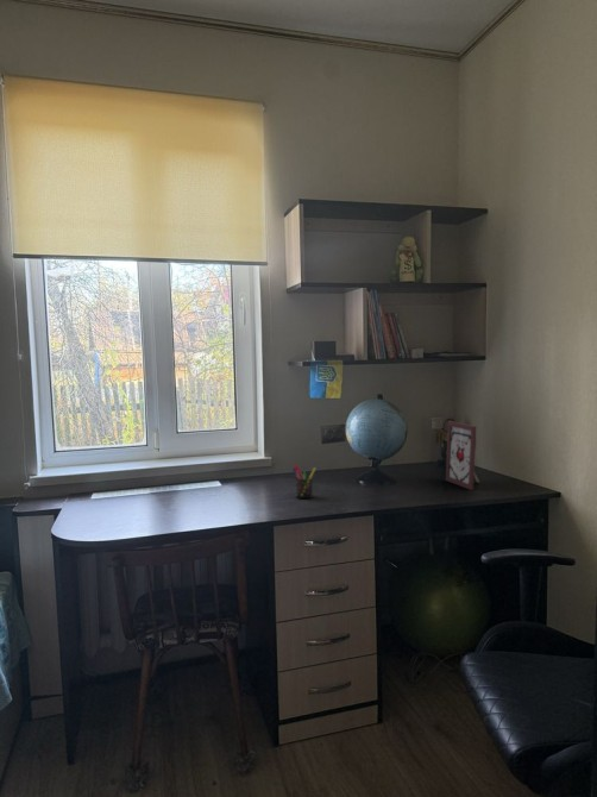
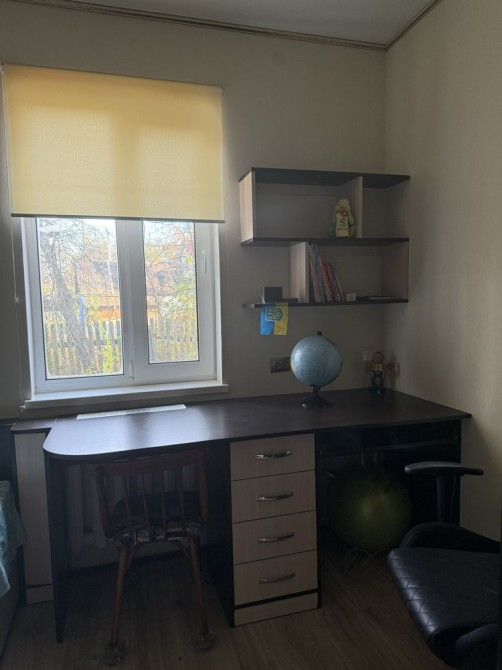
- pen holder [291,463,316,500]
- picture frame [445,420,480,491]
